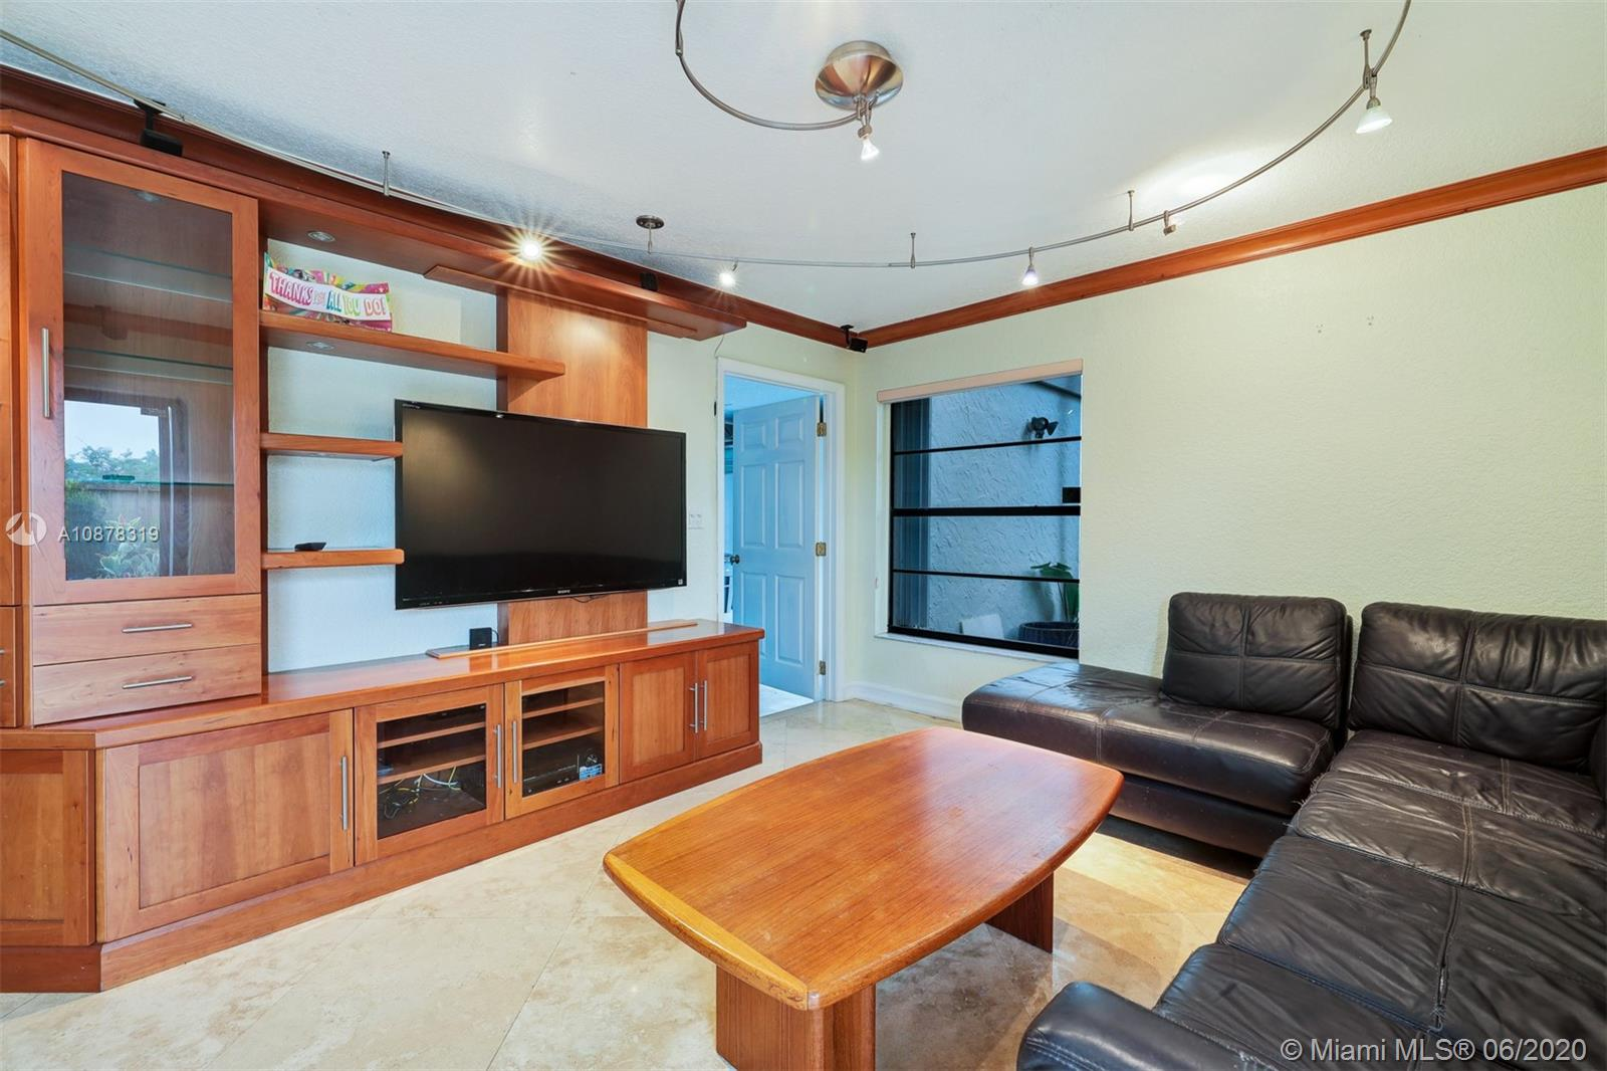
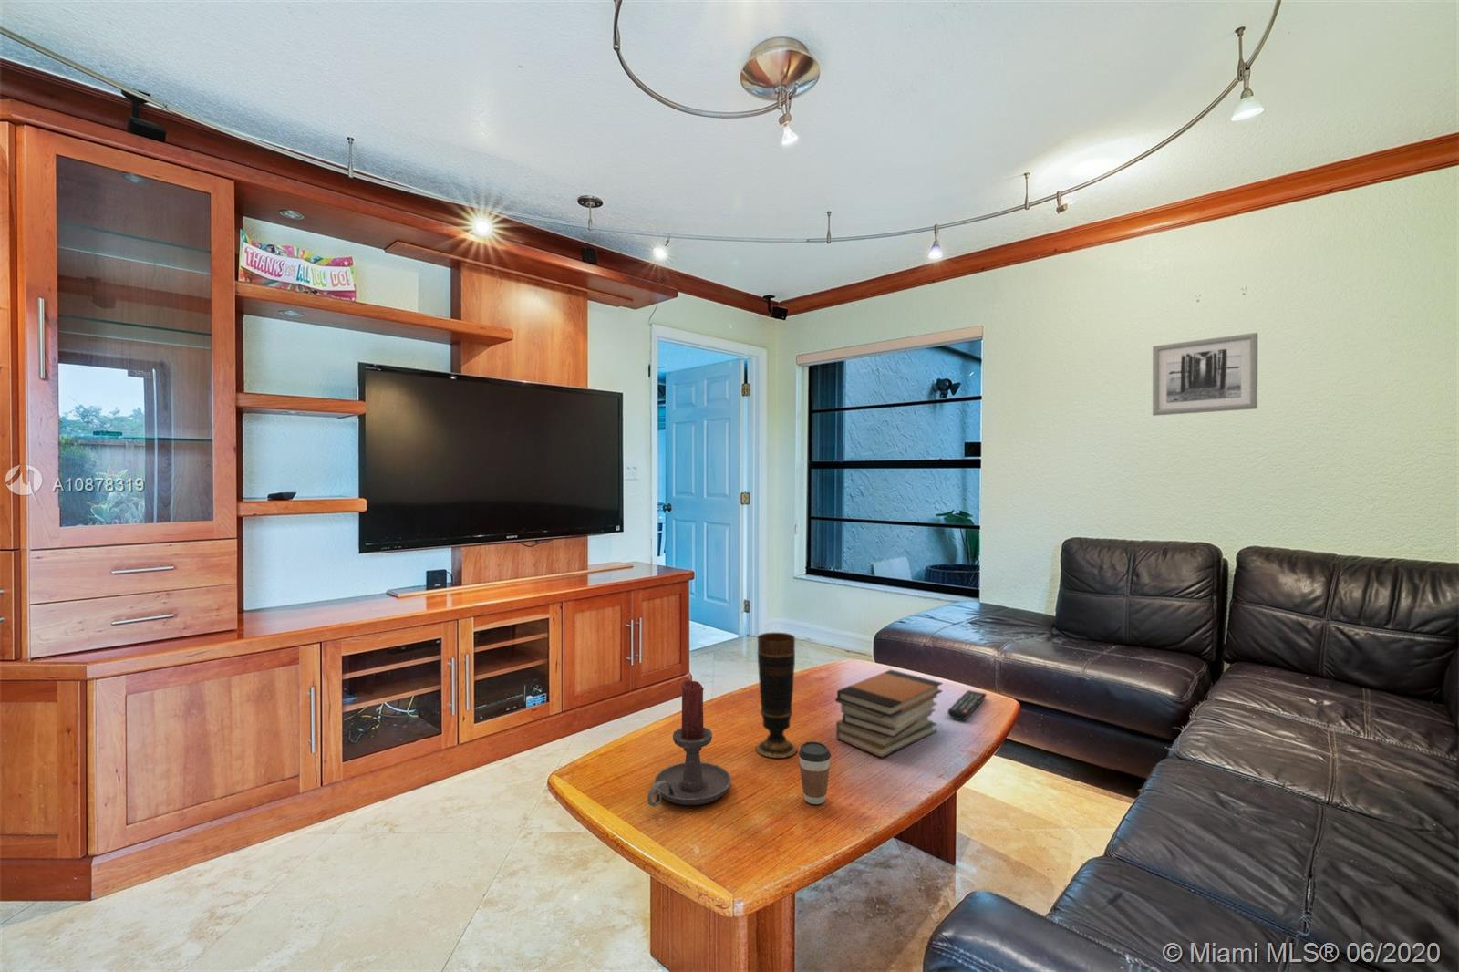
+ vase [754,631,798,758]
+ remote control [947,689,987,721]
+ book stack [834,668,943,758]
+ coffee cup [798,741,832,805]
+ wall art [1152,332,1258,417]
+ candle holder [647,679,731,808]
